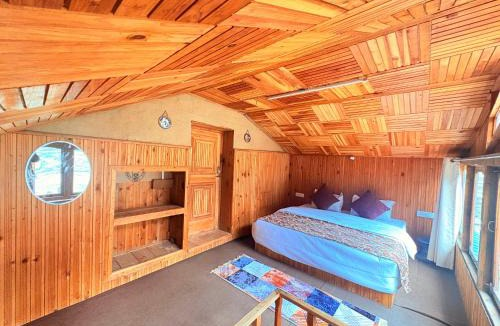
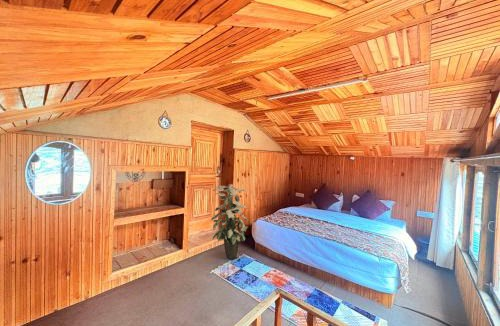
+ indoor plant [210,183,249,260]
